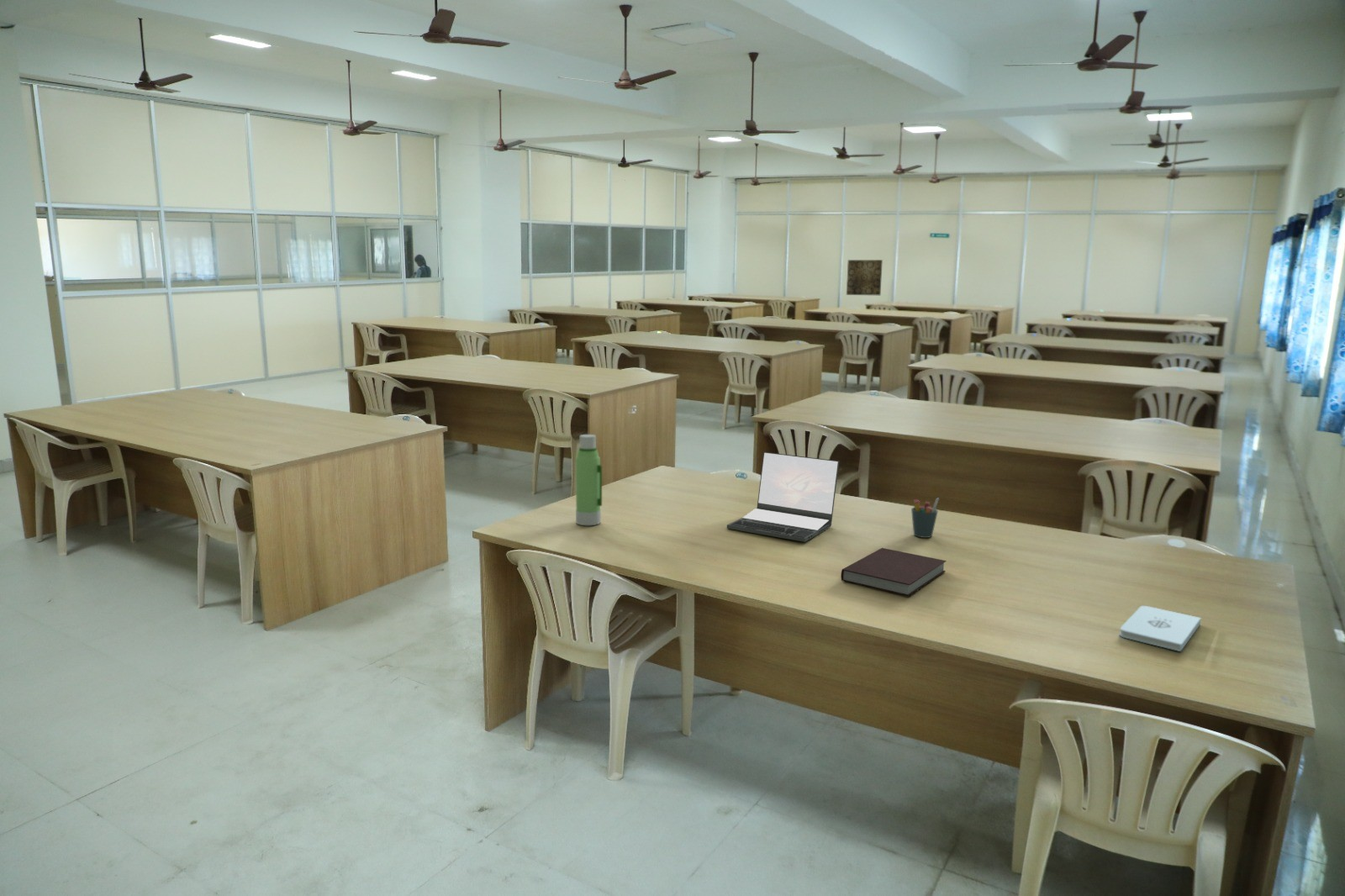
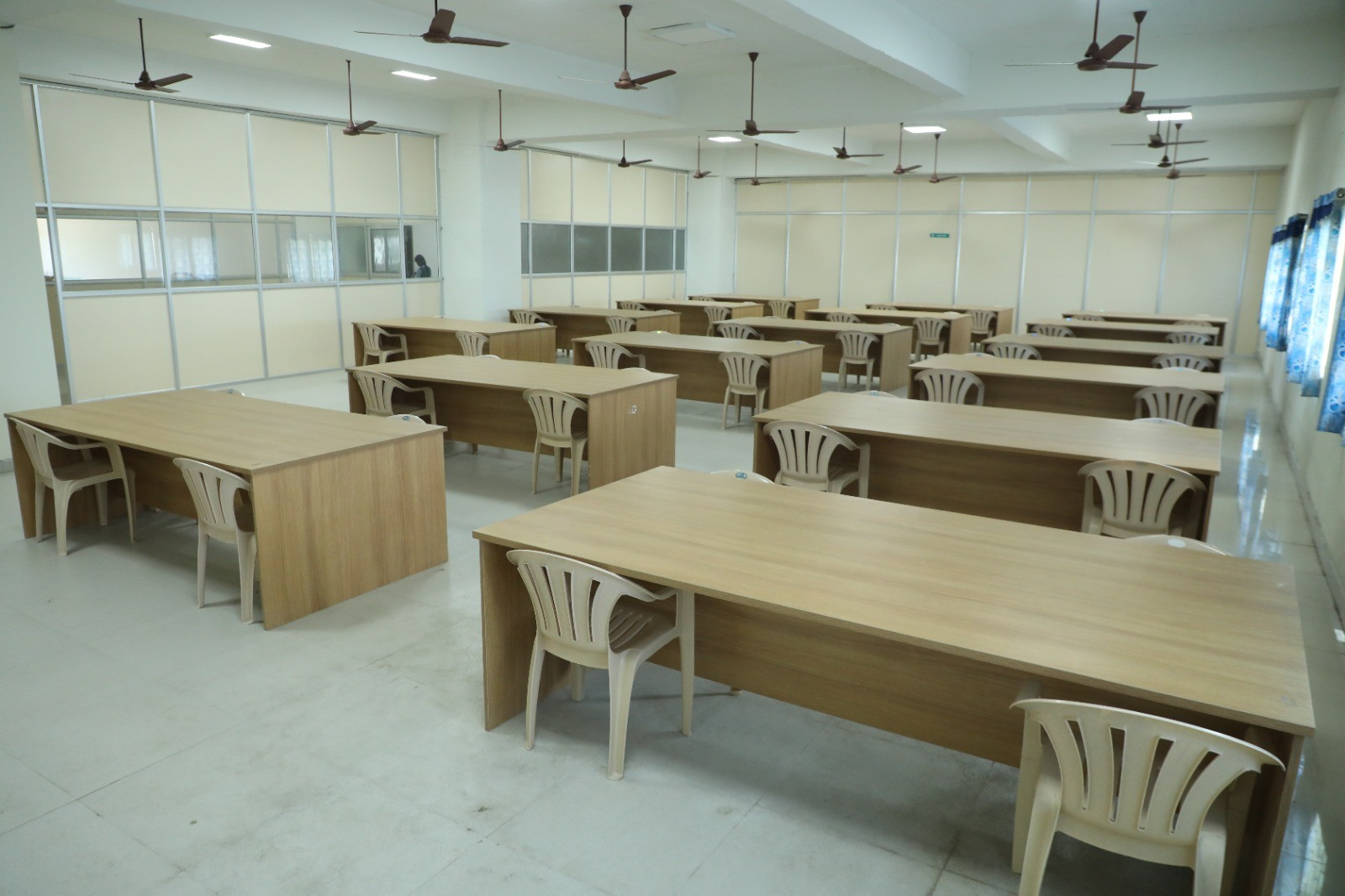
- pen holder [910,498,940,539]
- notebook [840,547,947,597]
- laptop [726,451,840,543]
- wall art [846,259,883,296]
- water bottle [575,434,603,526]
- notepad [1119,605,1202,652]
